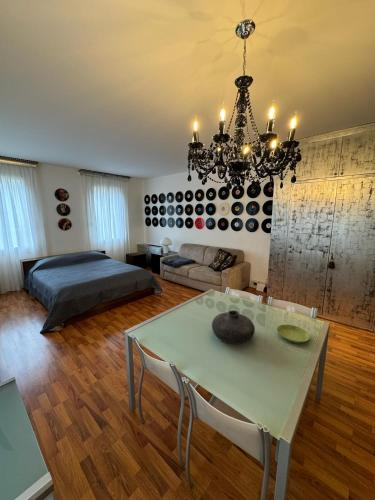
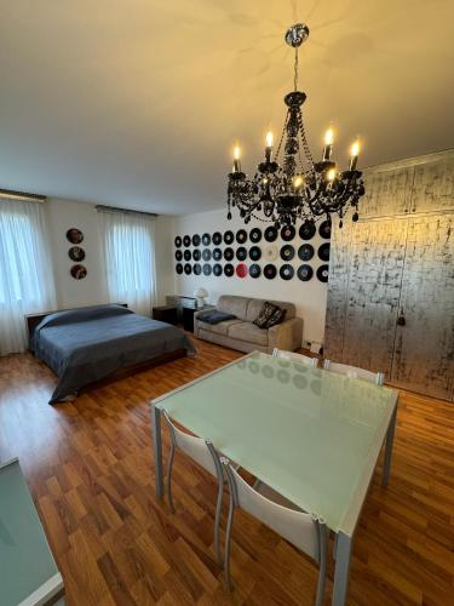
- saucer [276,324,311,344]
- vase [211,309,256,345]
